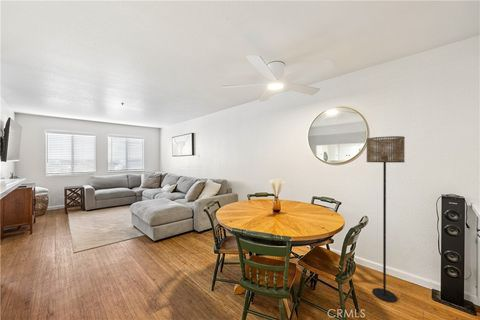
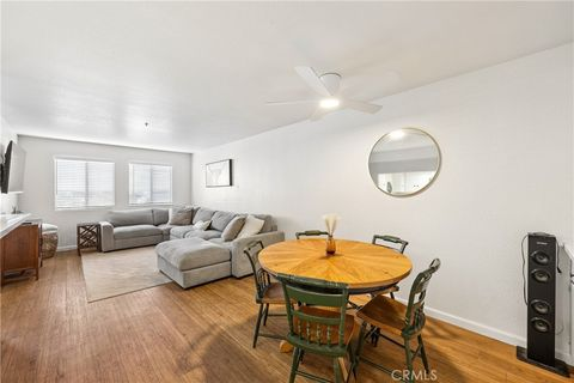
- floor lamp [366,135,406,303]
